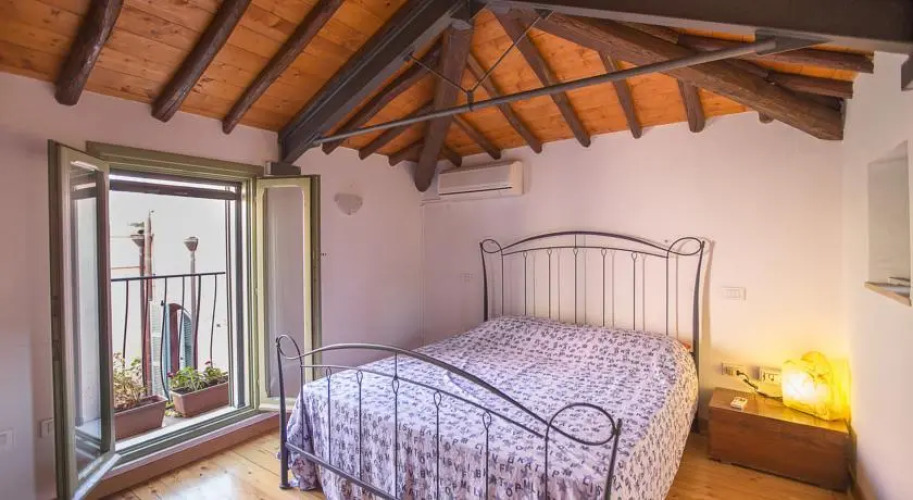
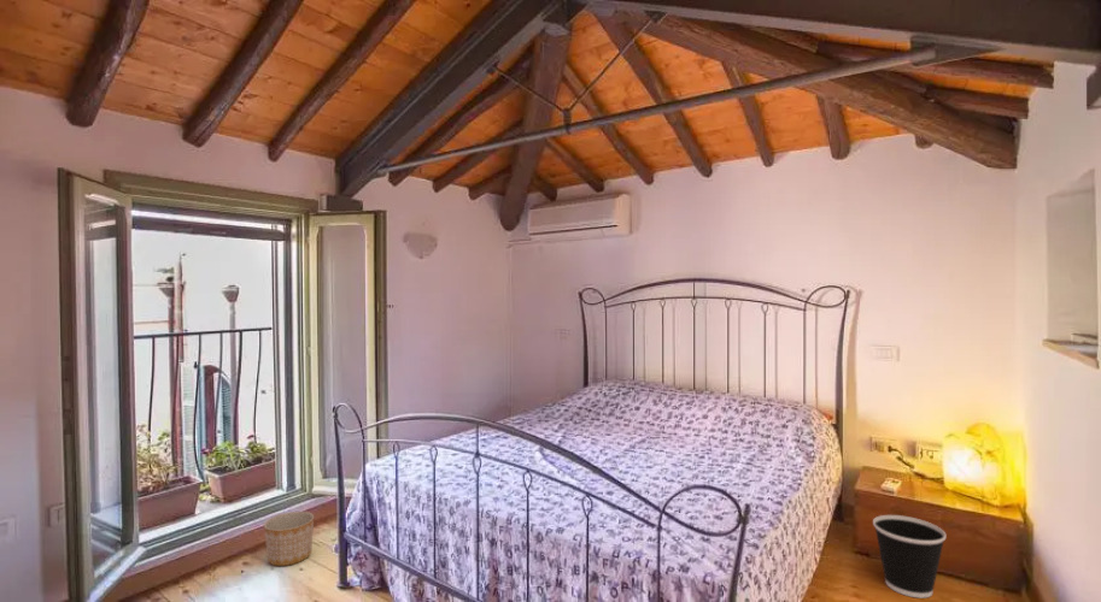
+ planter [263,510,315,567]
+ wastebasket [872,514,947,600]
